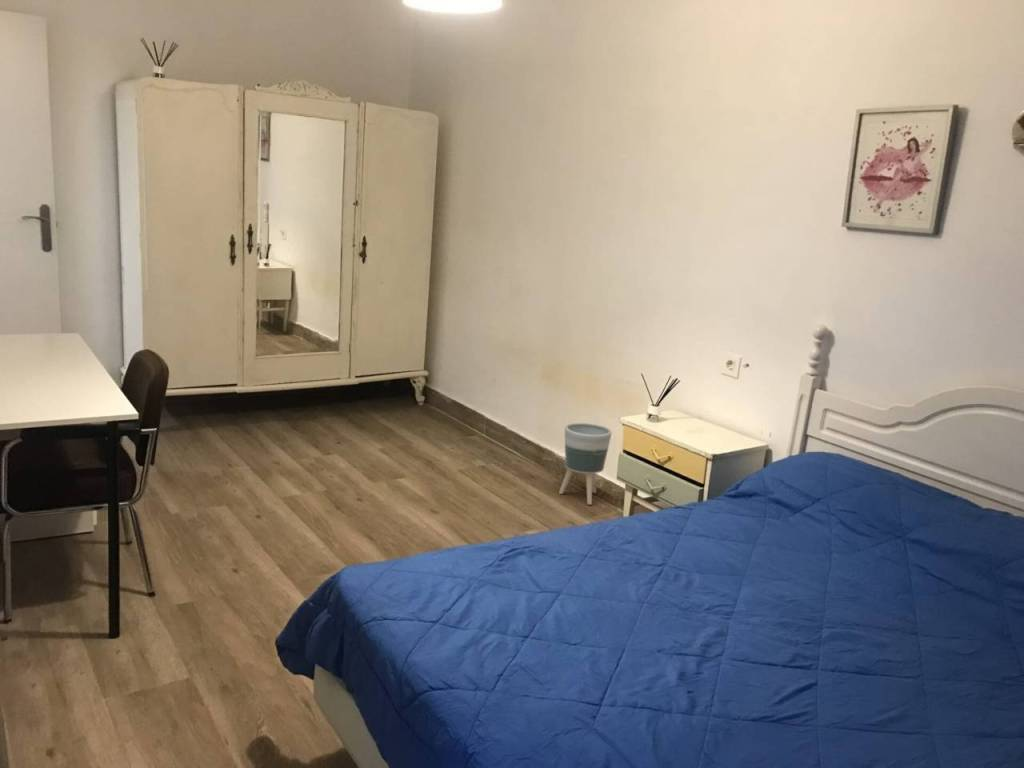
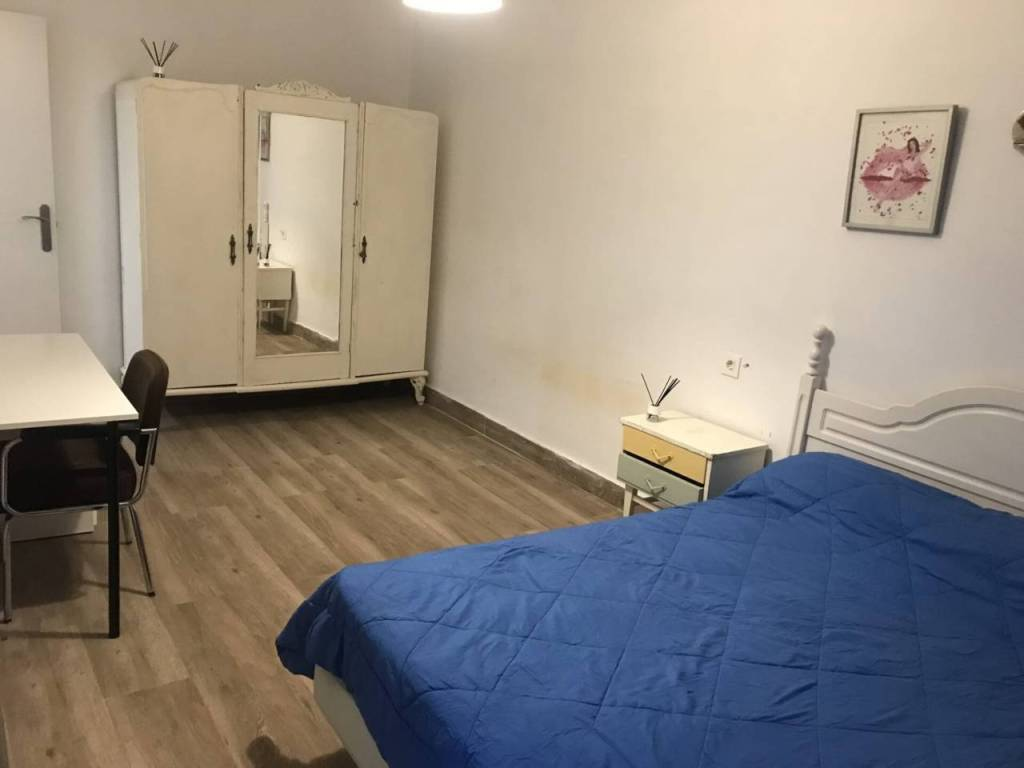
- planter [558,422,613,506]
